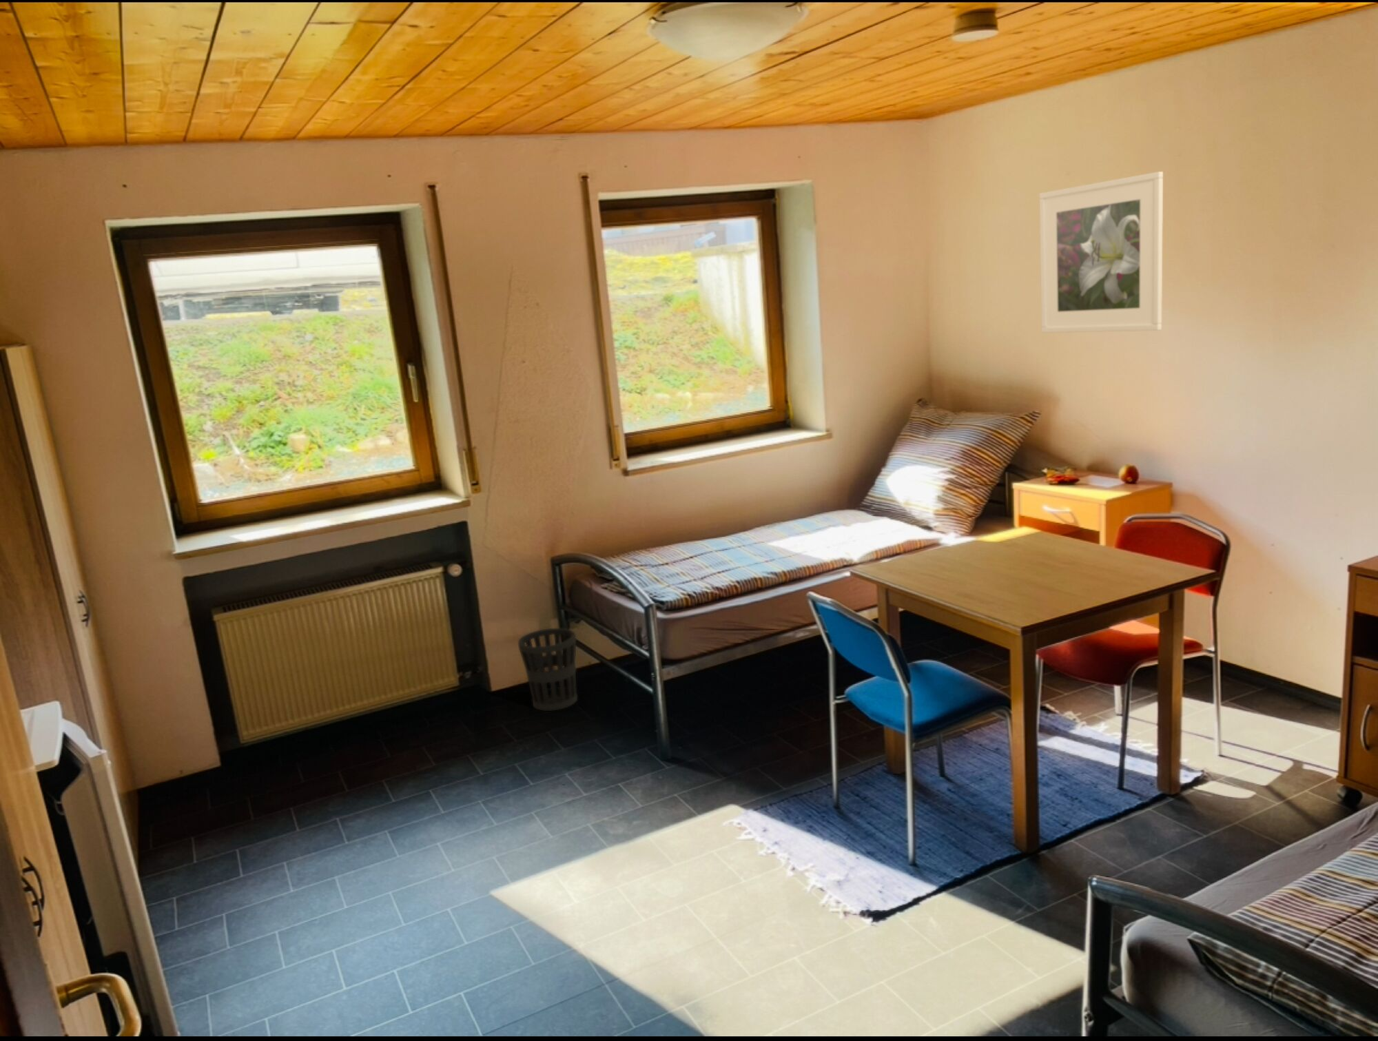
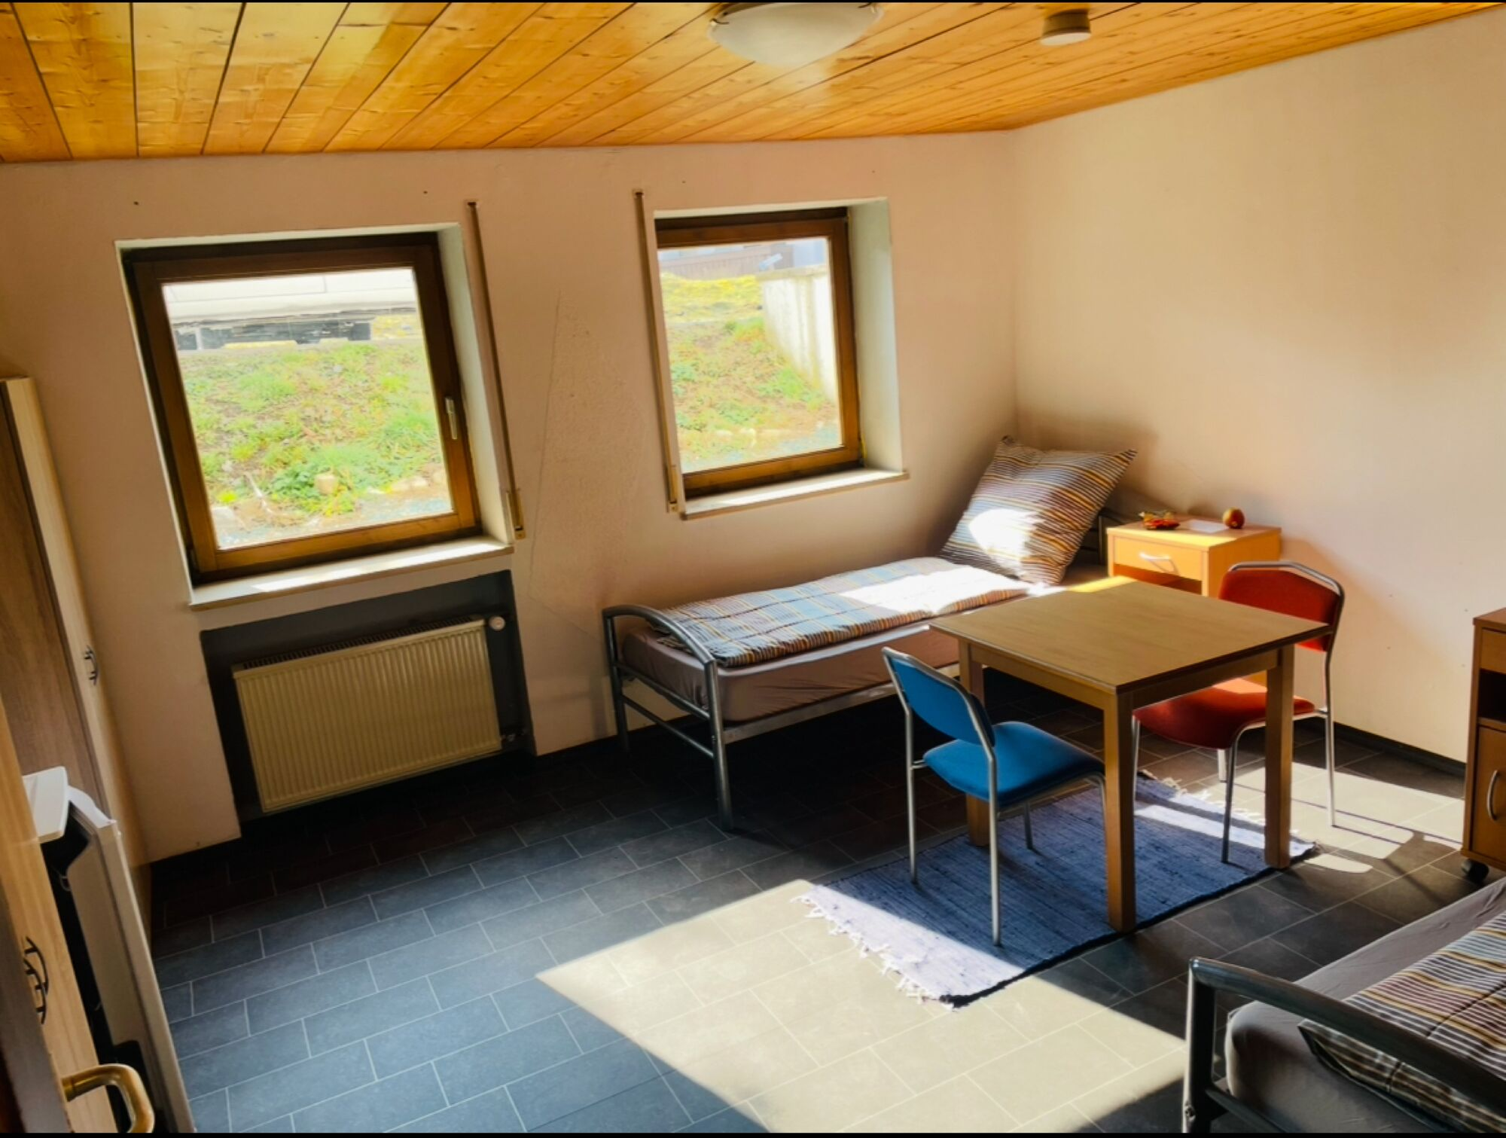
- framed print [1039,171,1164,334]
- wastebasket [517,628,579,712]
